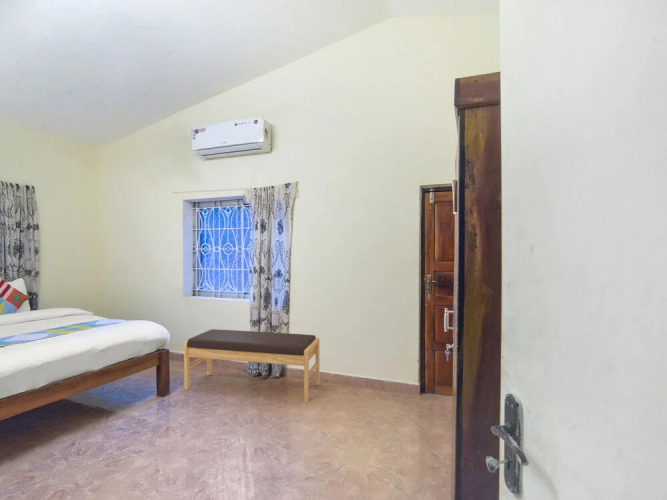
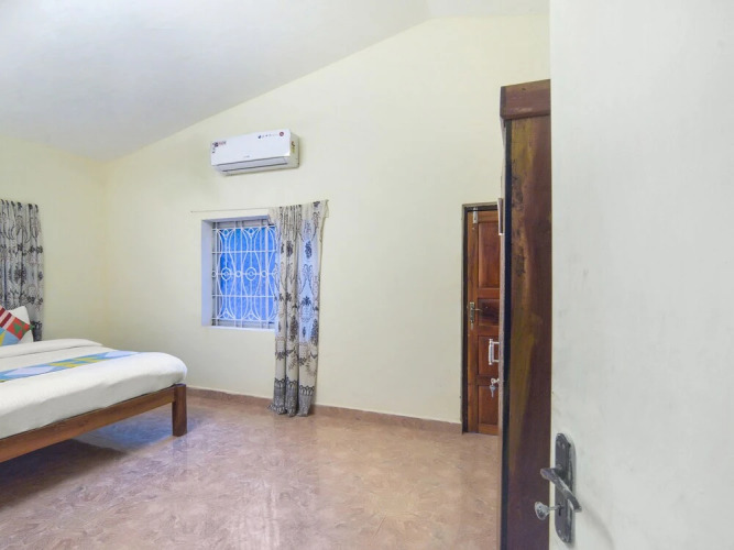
- bench [183,328,321,403]
